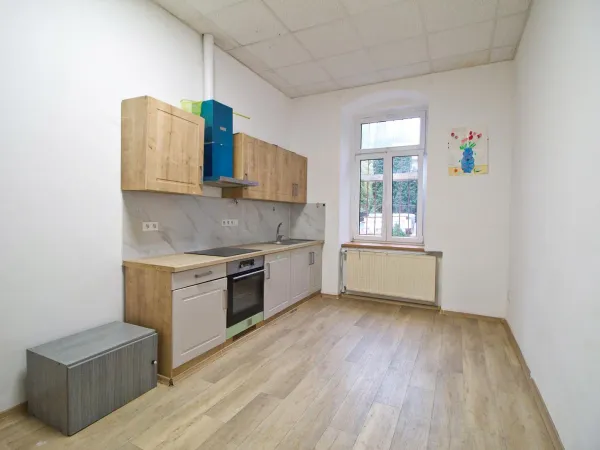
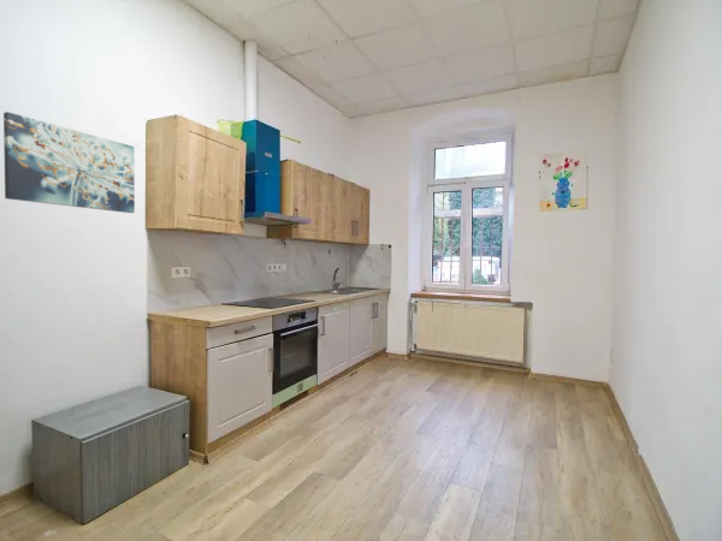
+ wall art [2,111,136,214]
